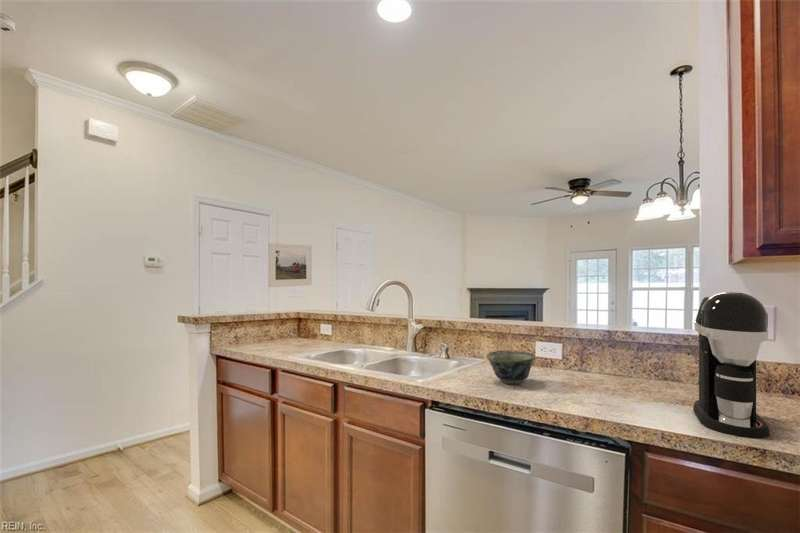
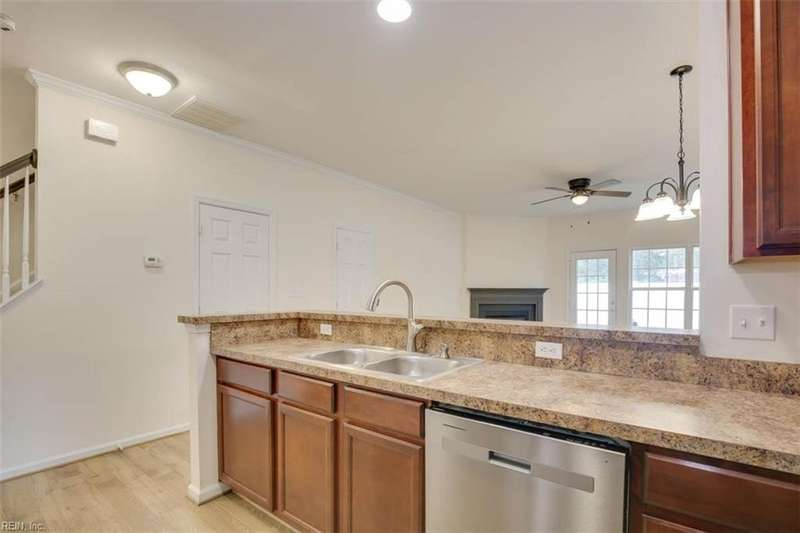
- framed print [268,242,313,288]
- bowl [486,349,536,385]
- coffee maker [692,291,771,439]
